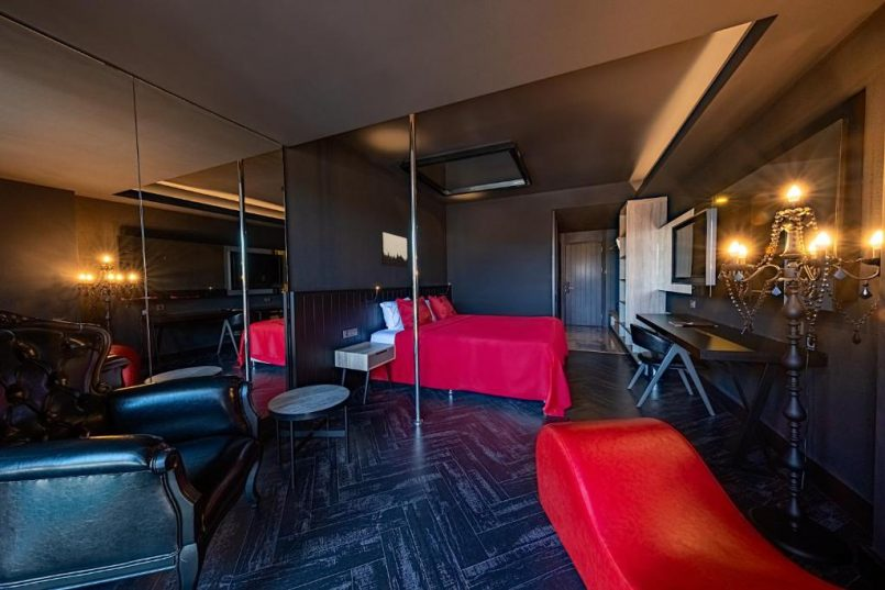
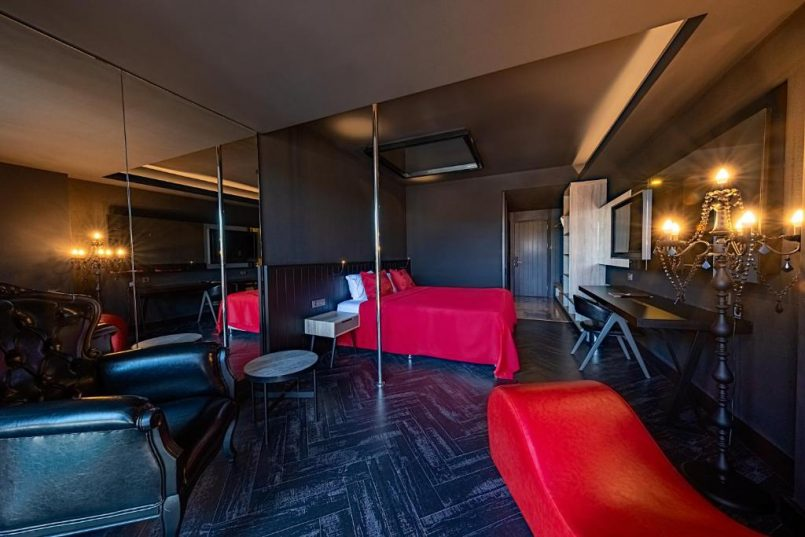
- wall art [380,231,409,269]
